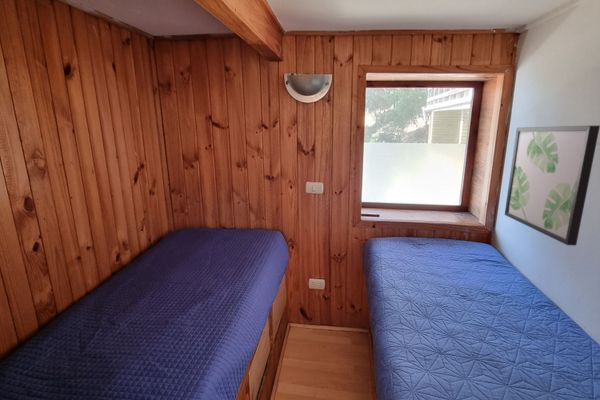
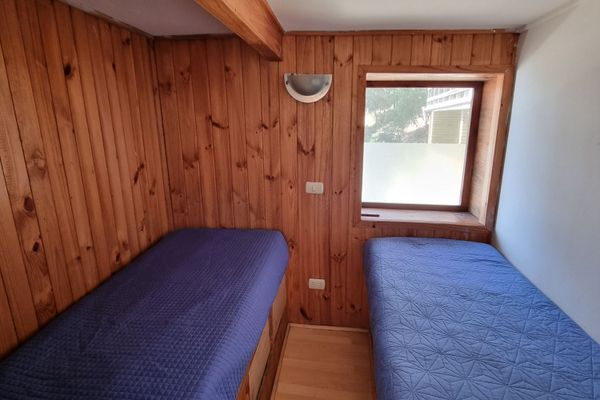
- wall art [504,124,600,246]
